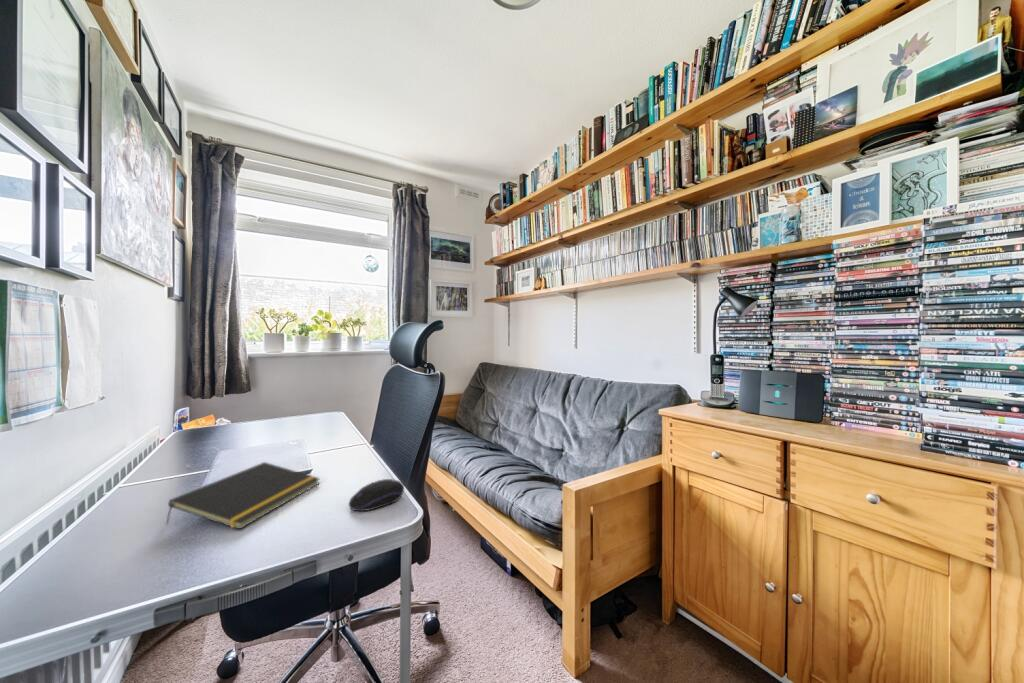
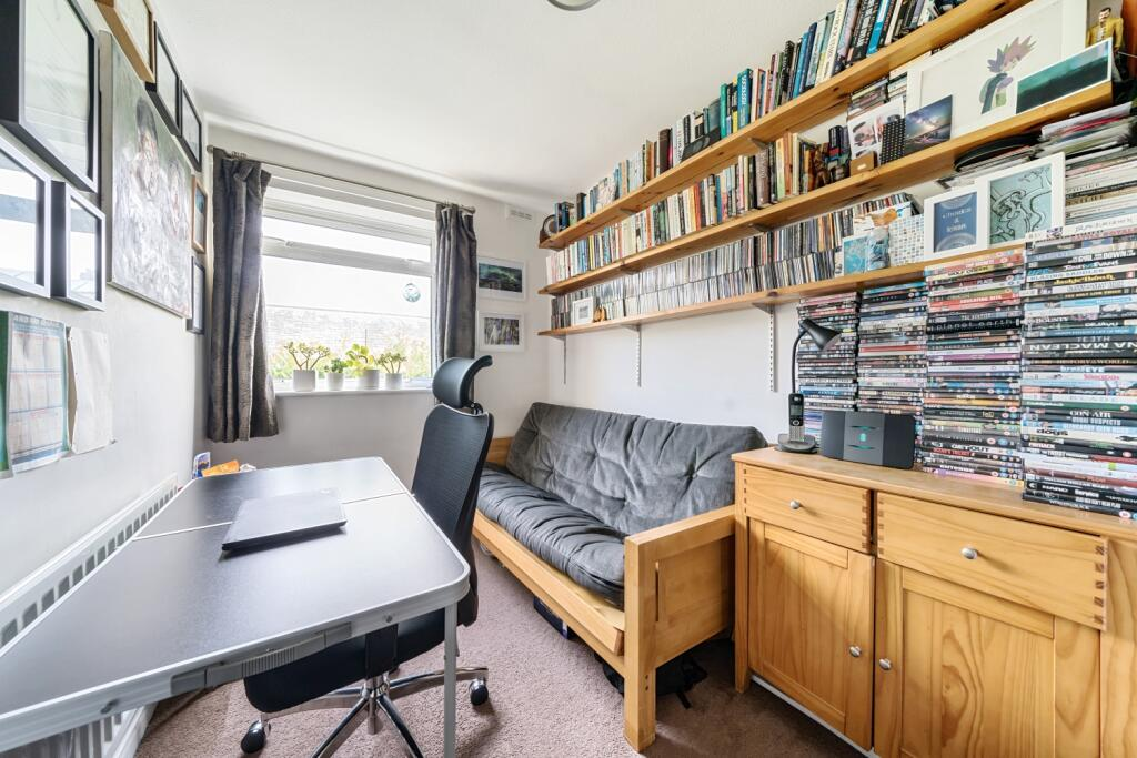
- notepad [165,461,321,530]
- computer mouse [348,478,405,512]
